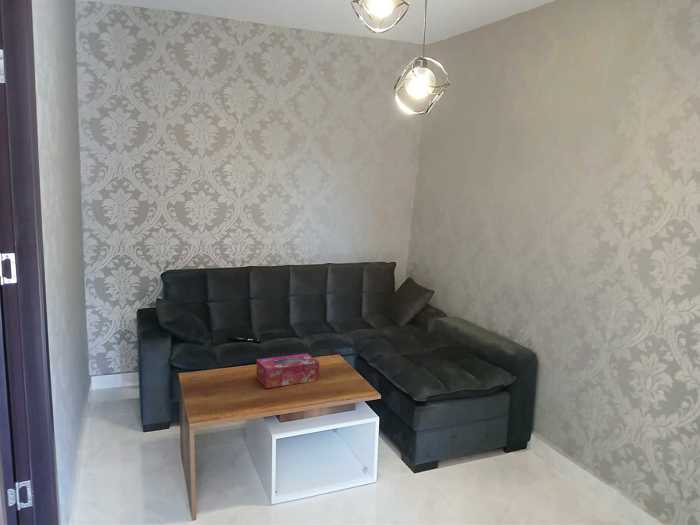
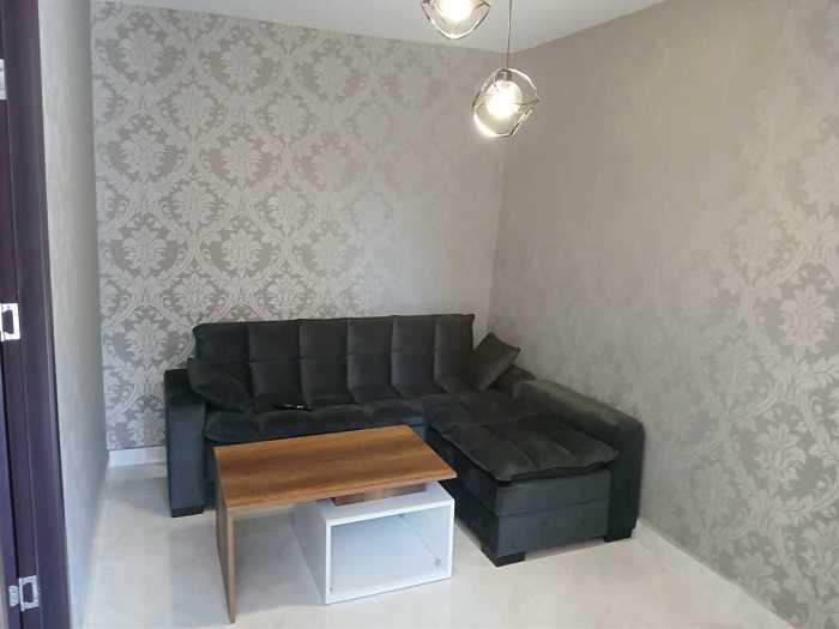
- tissue box [255,352,320,389]
